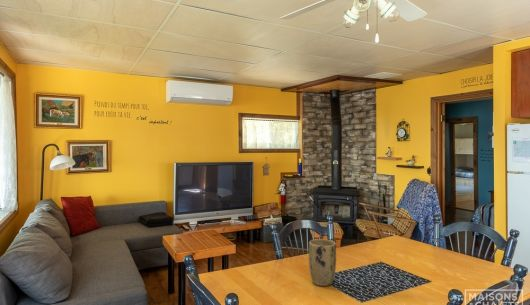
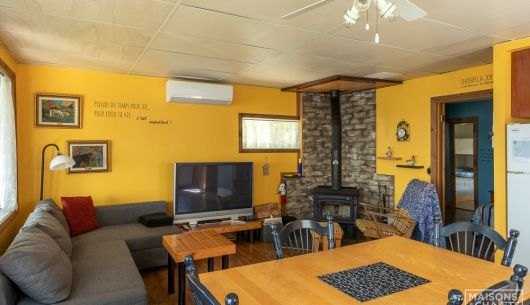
- plant pot [308,238,337,287]
